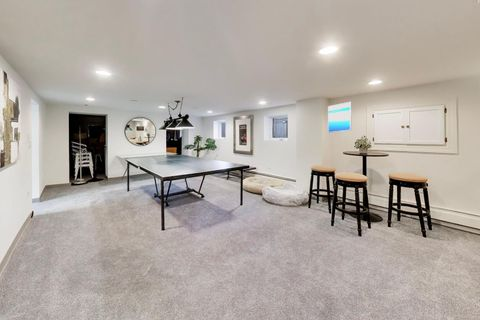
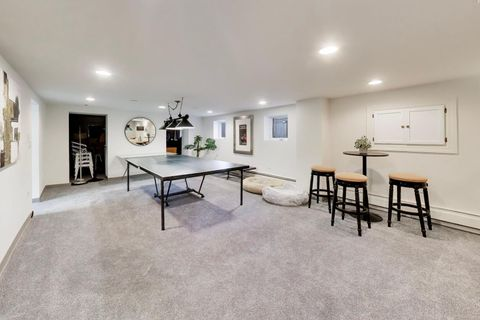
- wall art [327,101,352,134]
